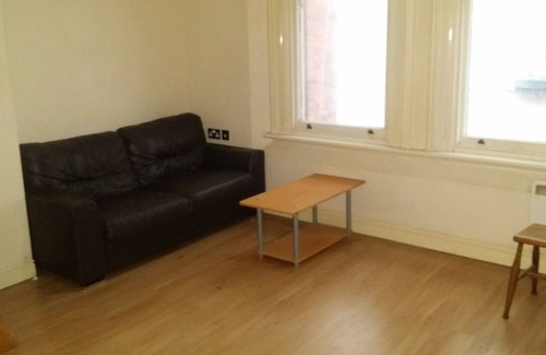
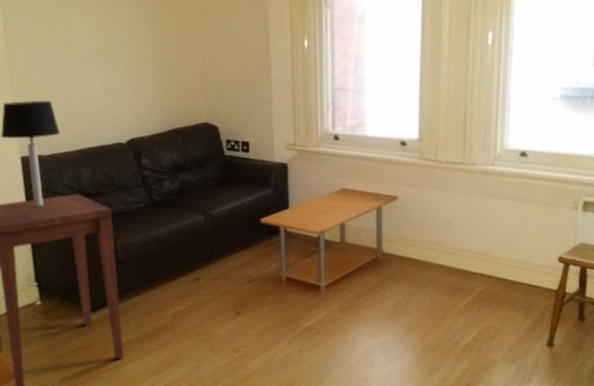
+ table lamp [0,100,61,205]
+ side table [0,192,125,386]
